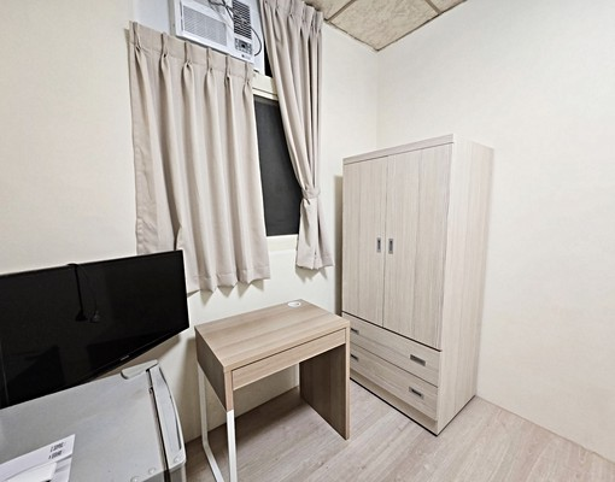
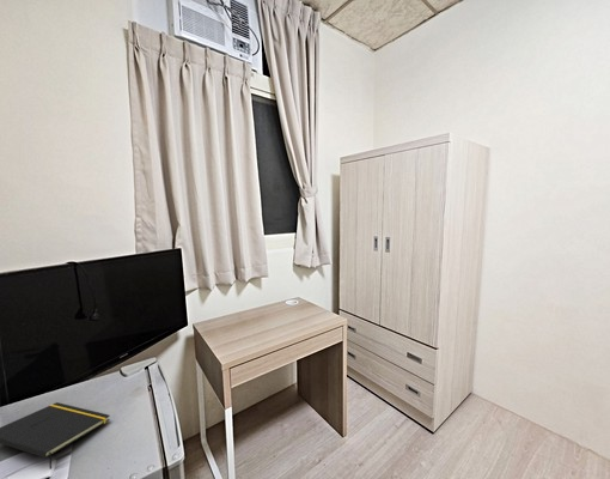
+ notepad [0,401,111,471]
